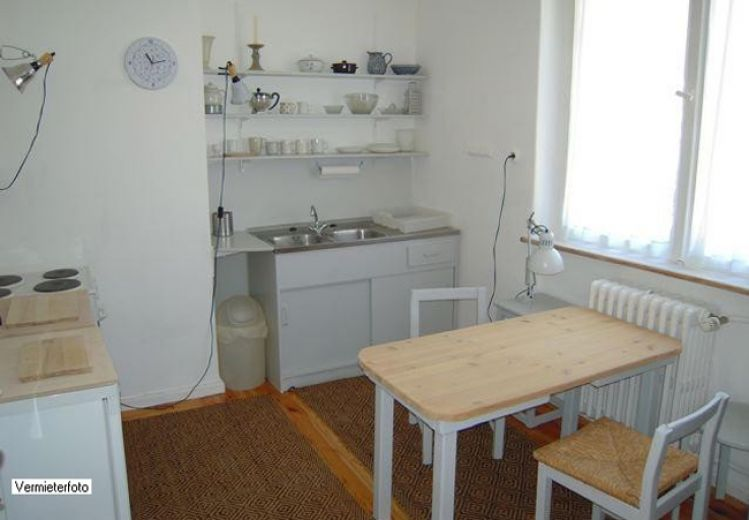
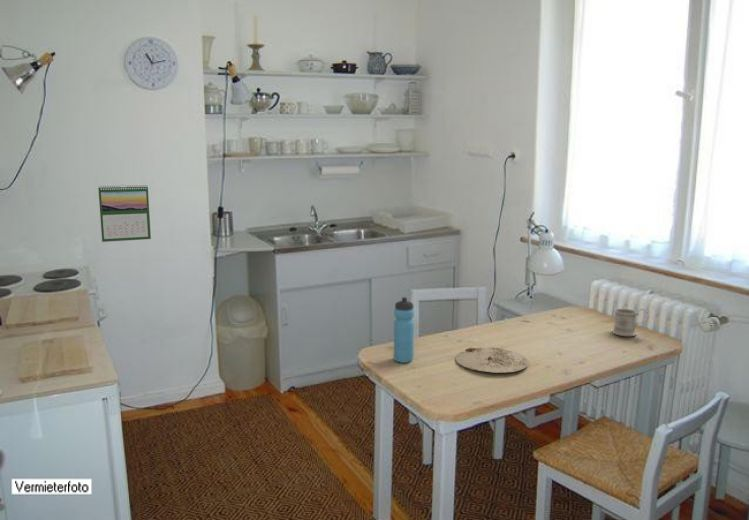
+ plate [455,347,530,374]
+ calendar [97,184,152,243]
+ mug [611,307,650,337]
+ water bottle [393,296,415,364]
